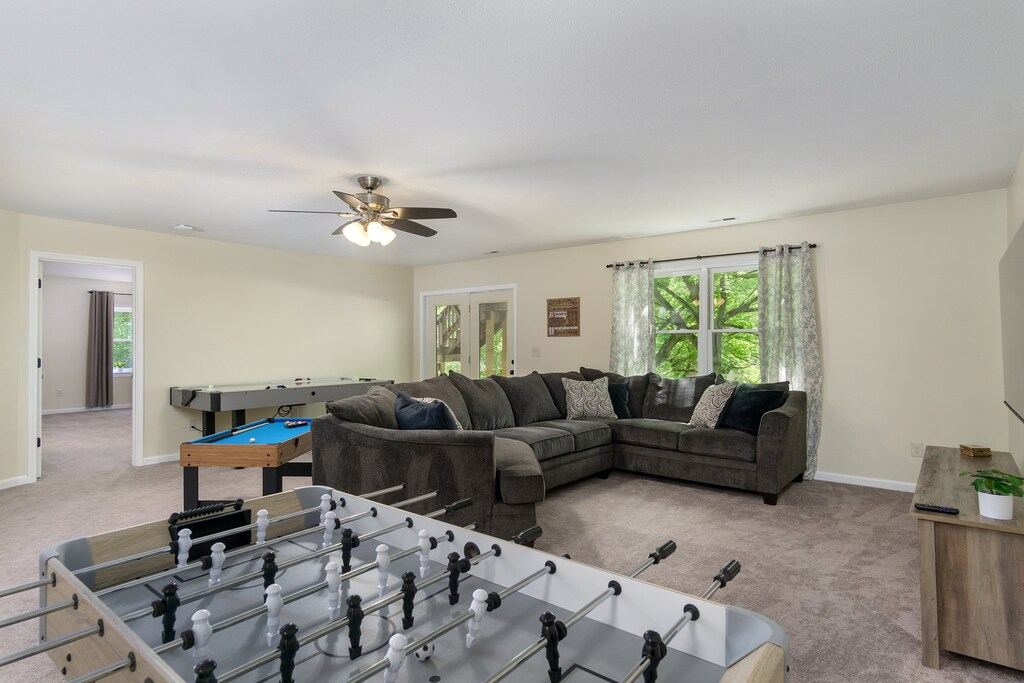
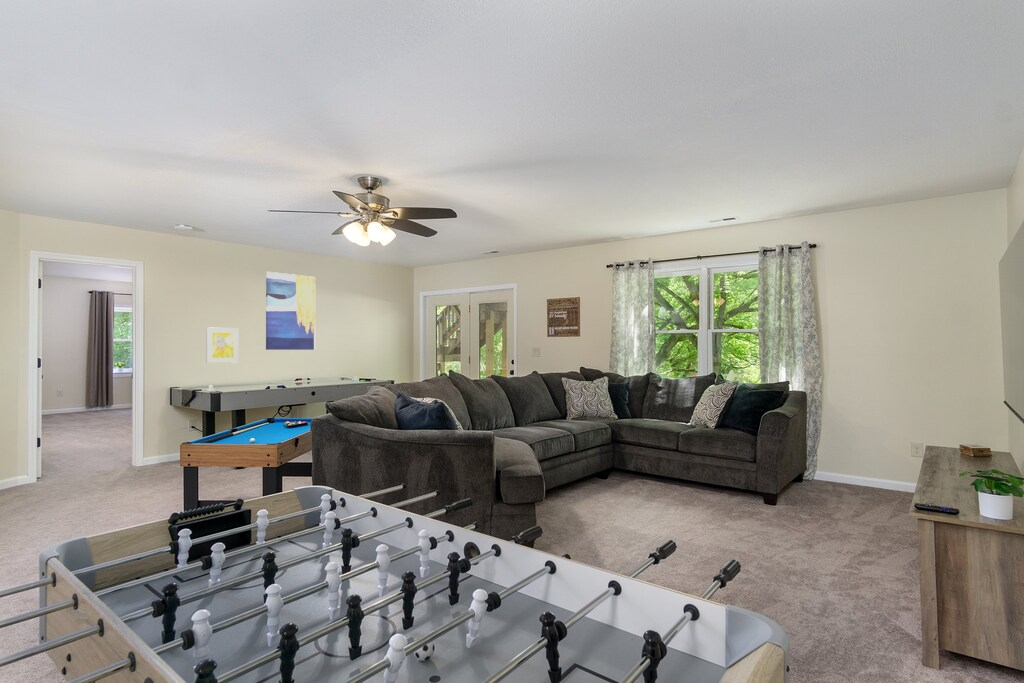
+ wall art [265,271,316,351]
+ wall art [205,326,240,364]
